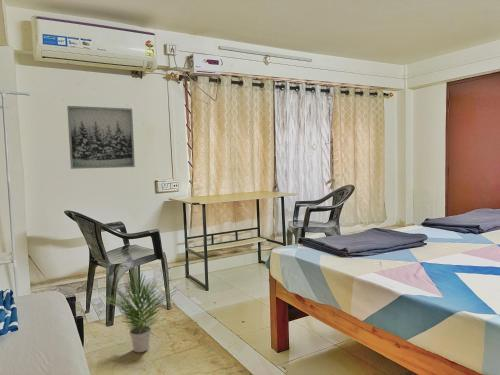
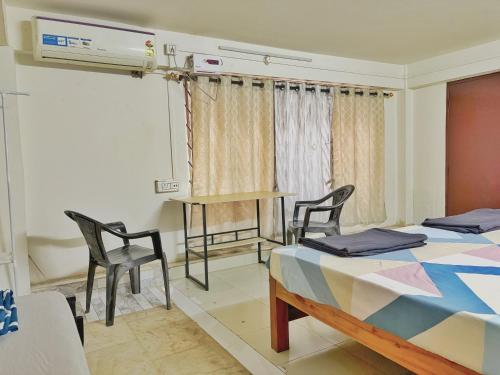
- wall art [66,105,136,170]
- potted plant [101,265,179,353]
